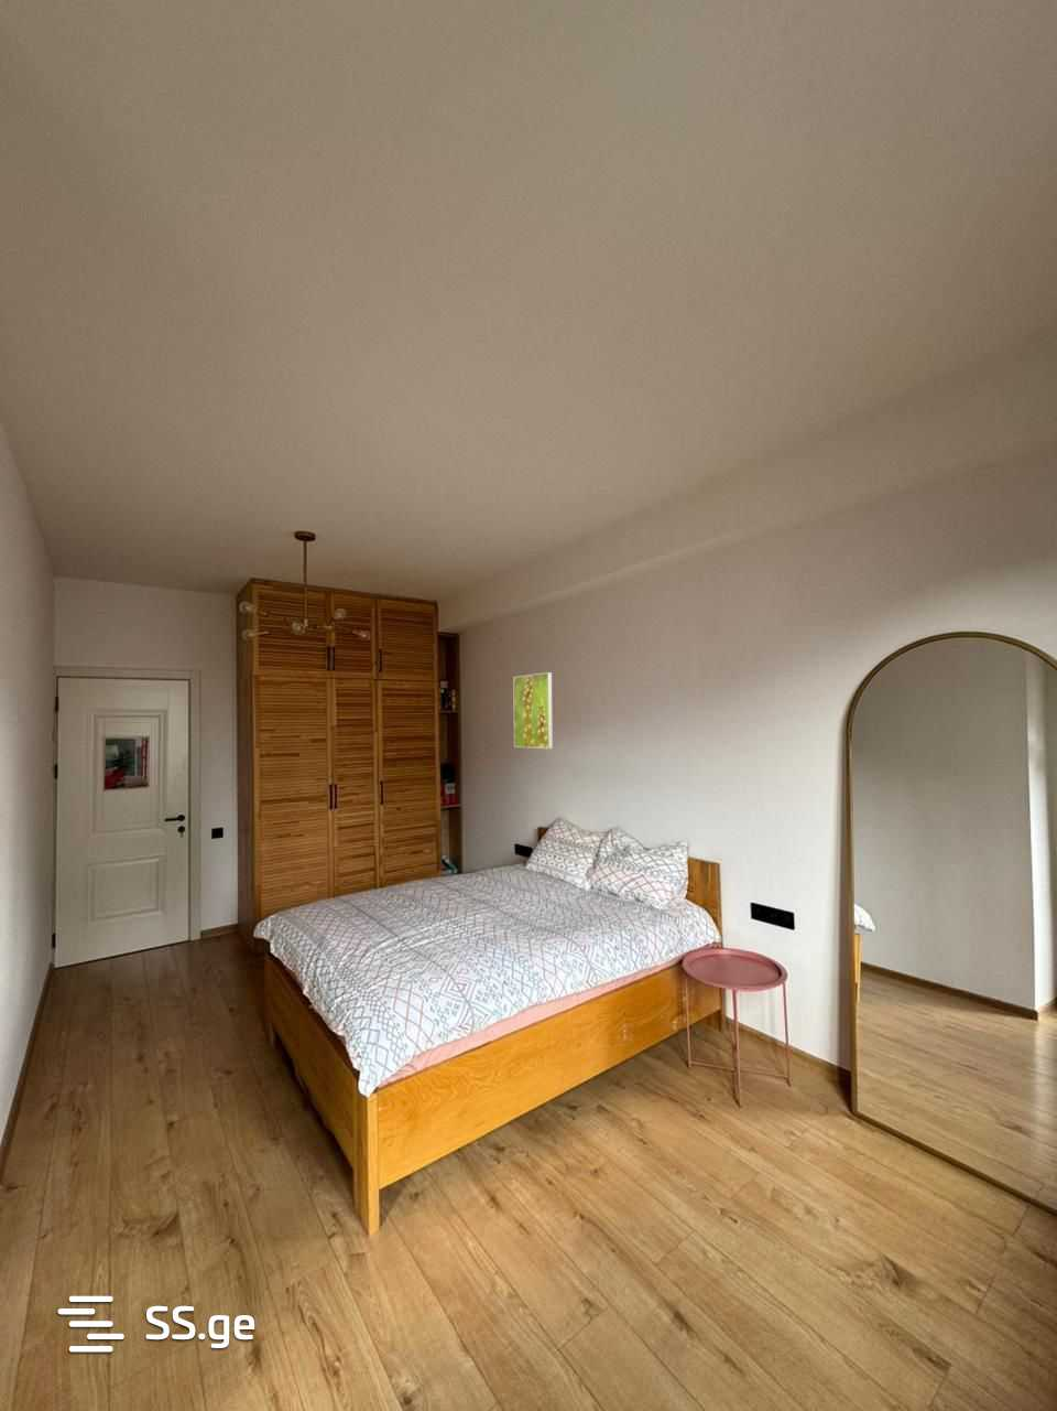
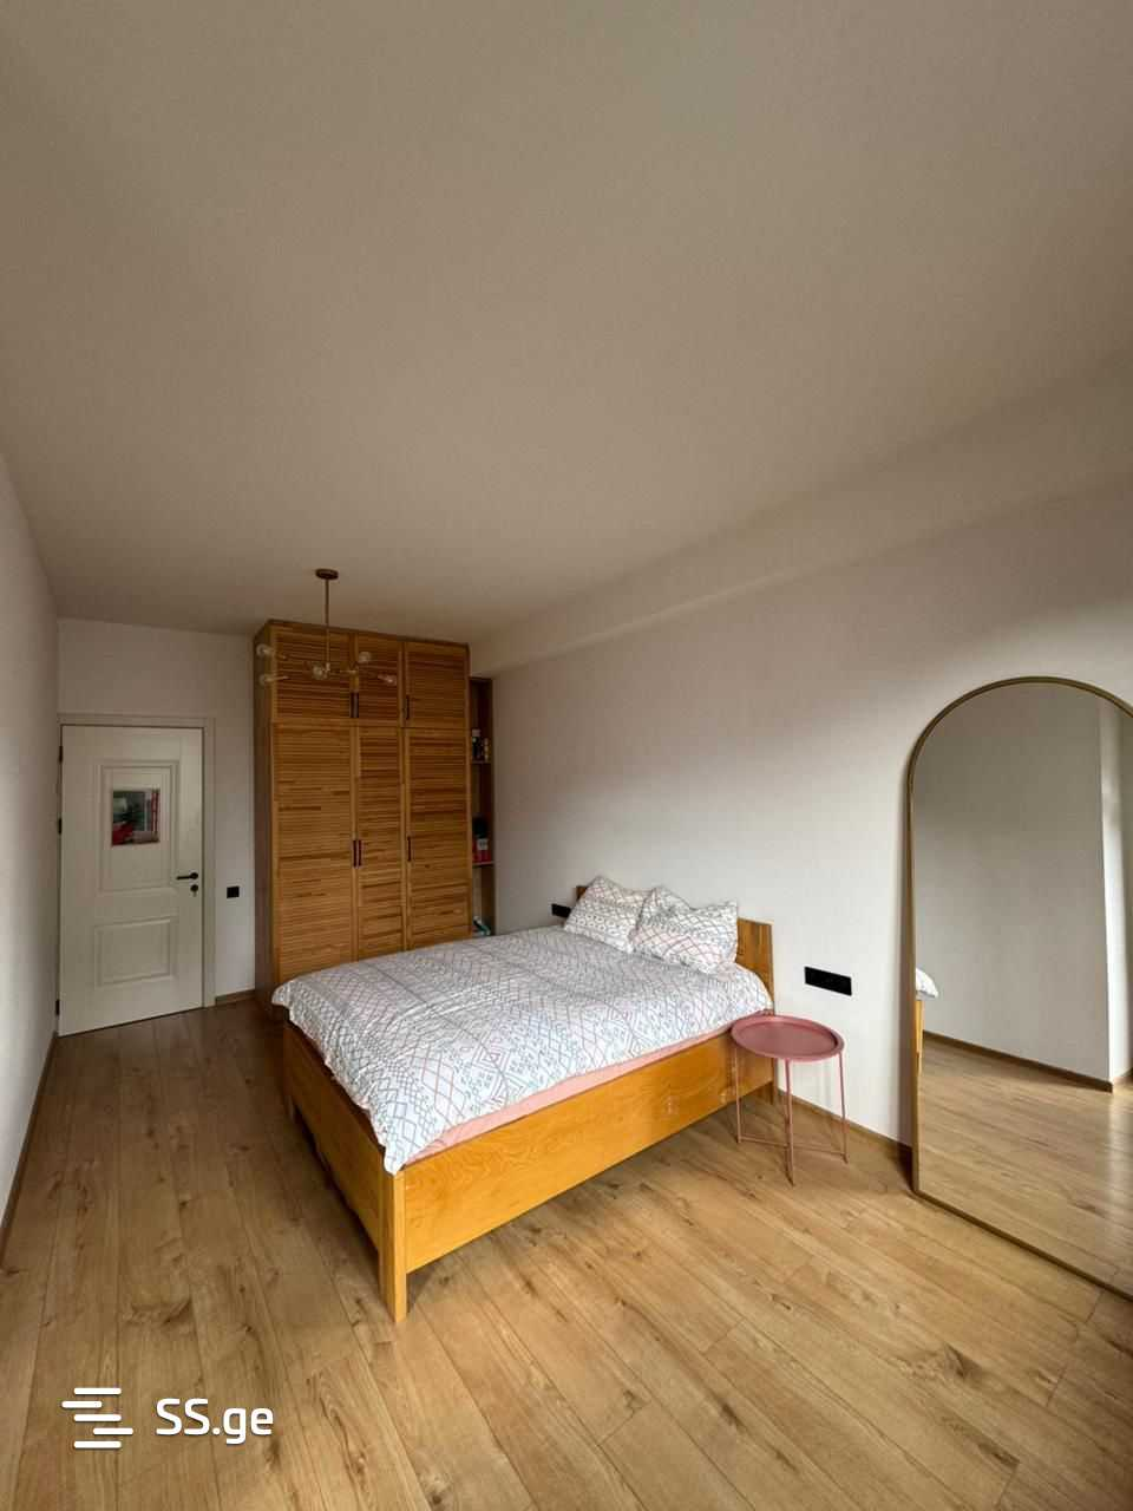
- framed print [512,671,554,750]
